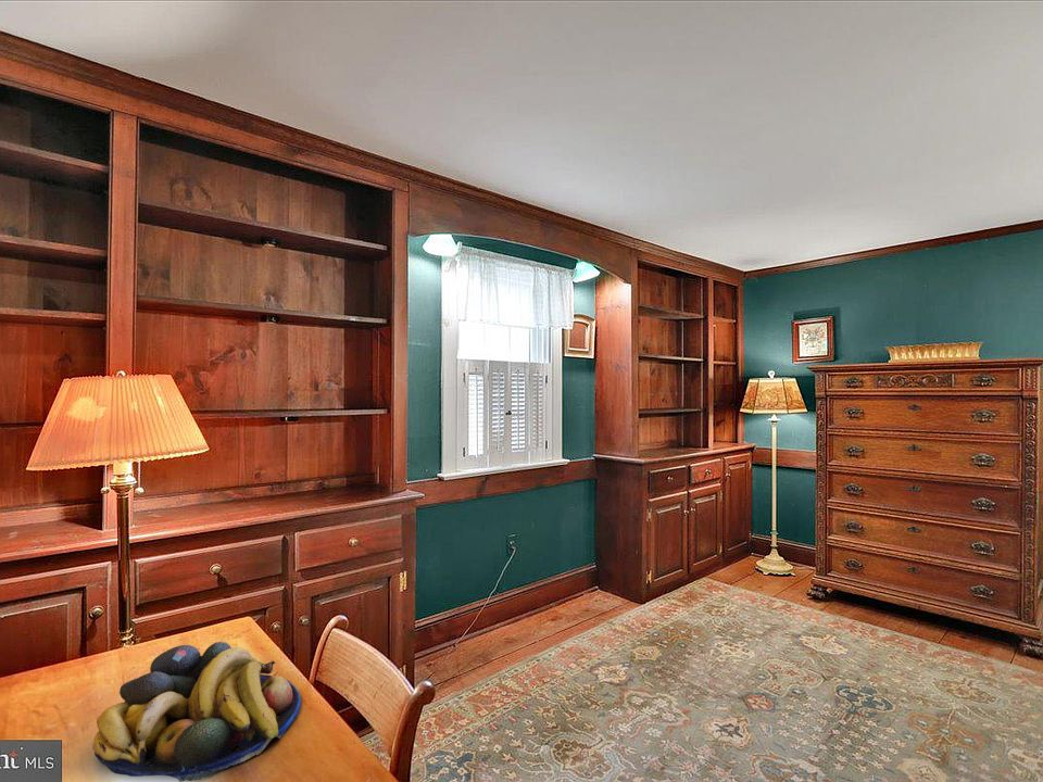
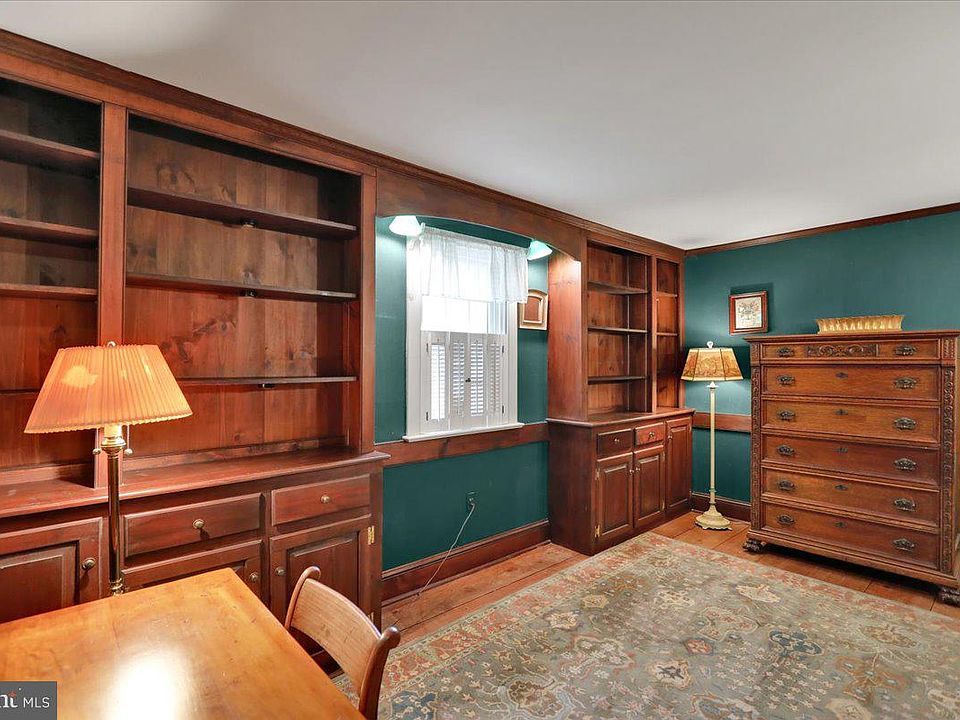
- fruit bowl [92,641,302,782]
